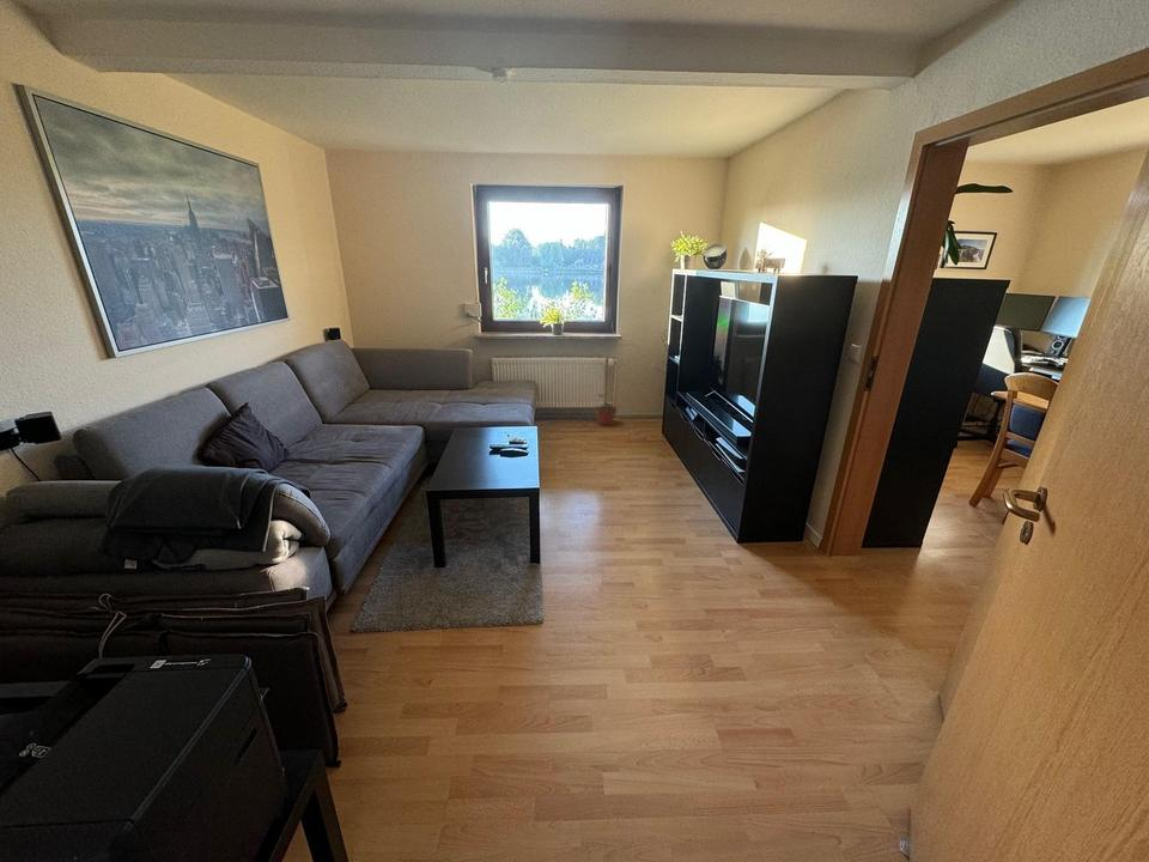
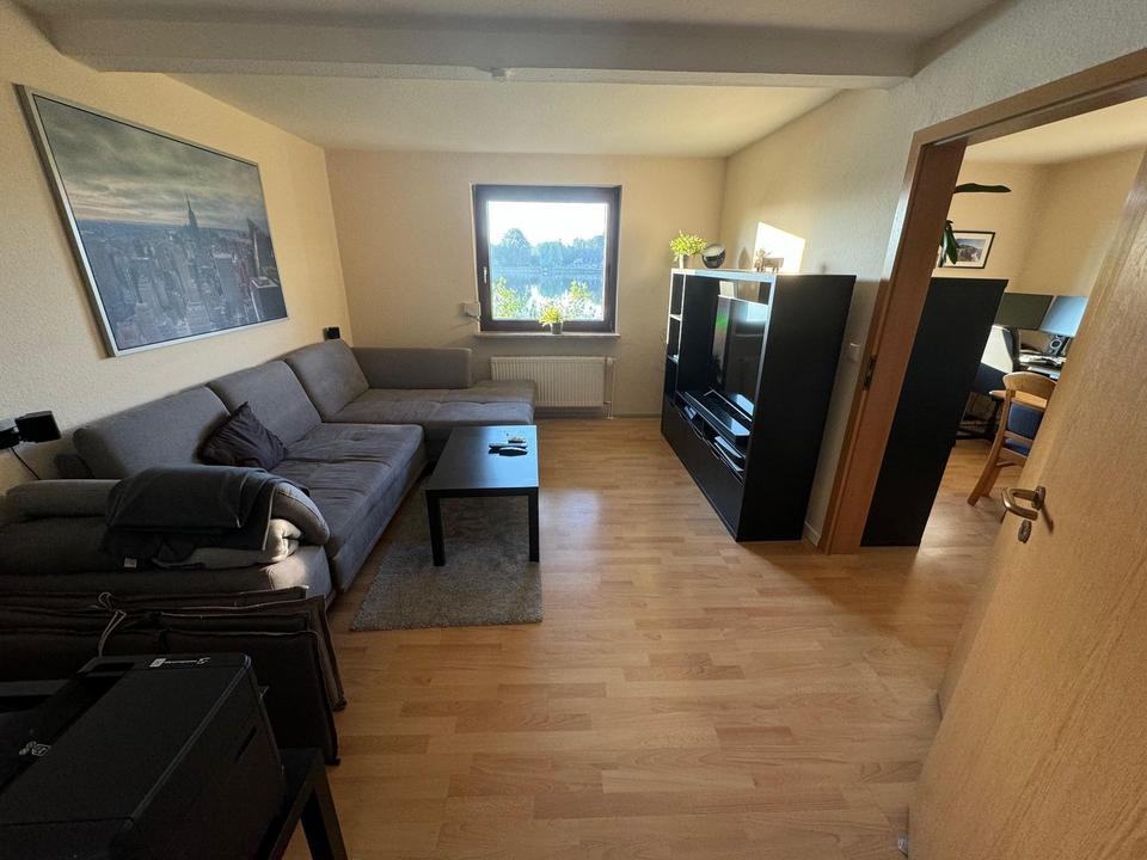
- potted plant [595,388,619,426]
